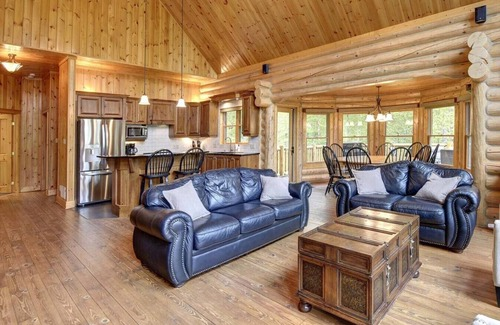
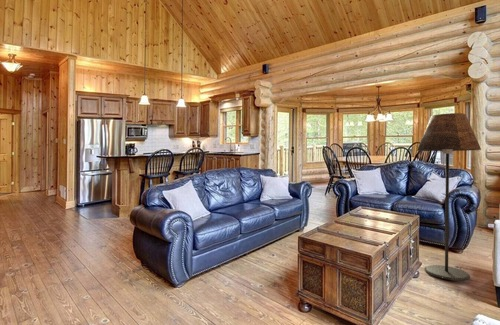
+ floor lamp [416,112,482,282]
